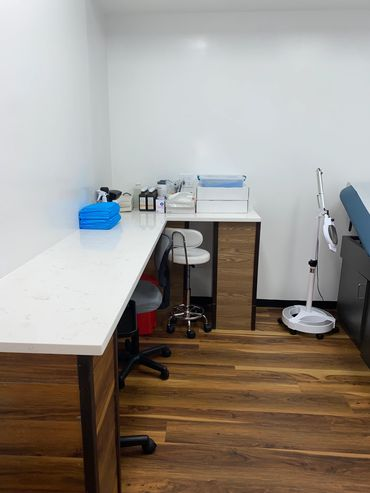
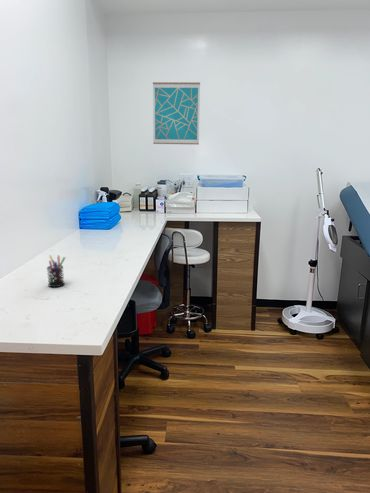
+ pen holder [46,254,66,288]
+ wall art [152,81,201,146]
